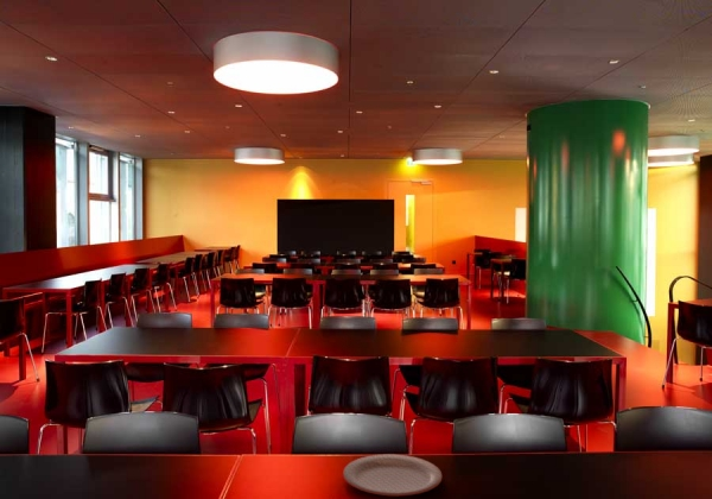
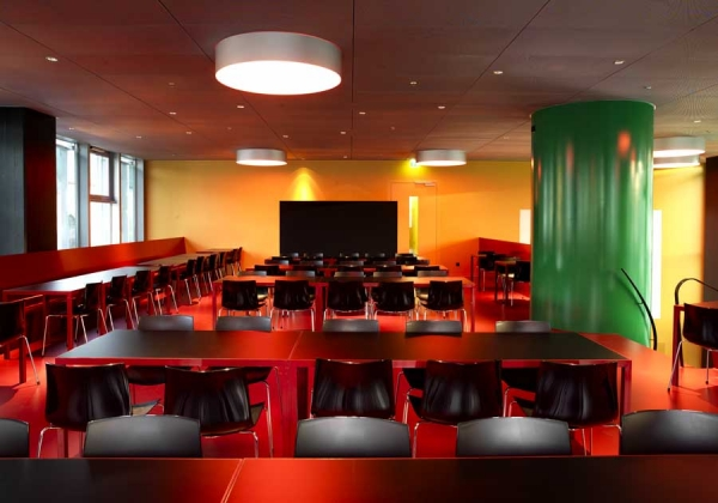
- plate [342,453,443,497]
